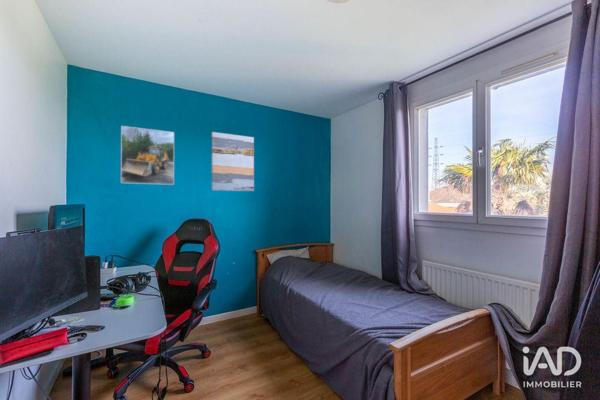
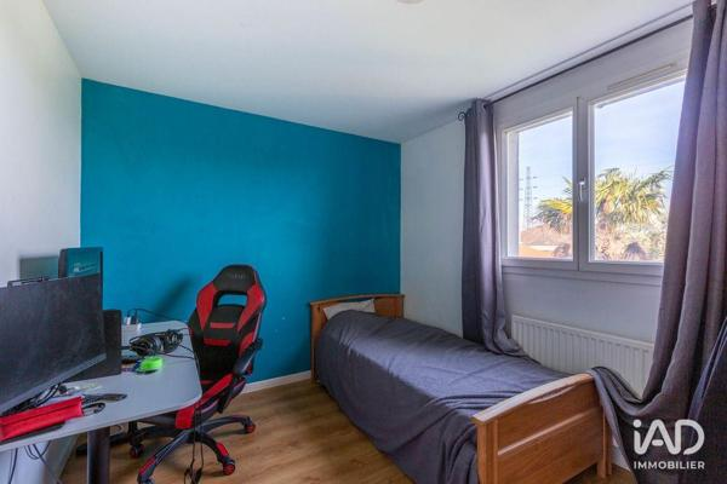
- wall art [211,131,255,192]
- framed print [120,125,175,186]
